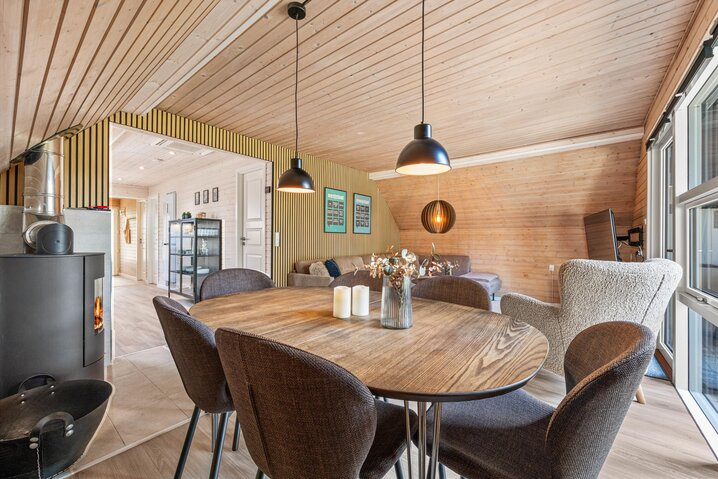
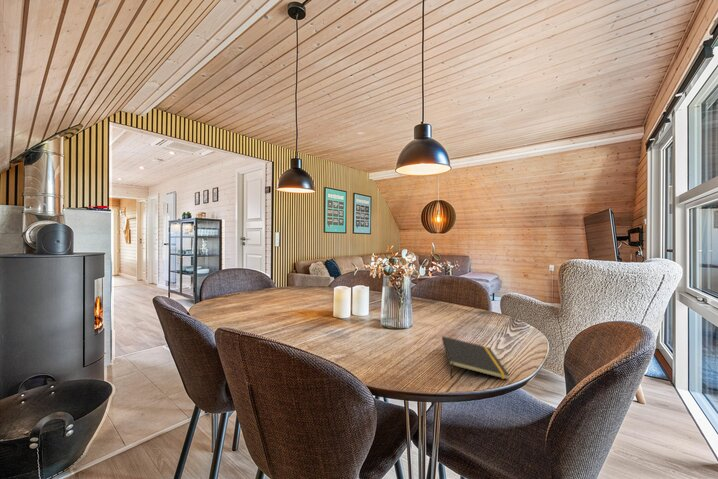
+ notepad [441,335,510,381]
